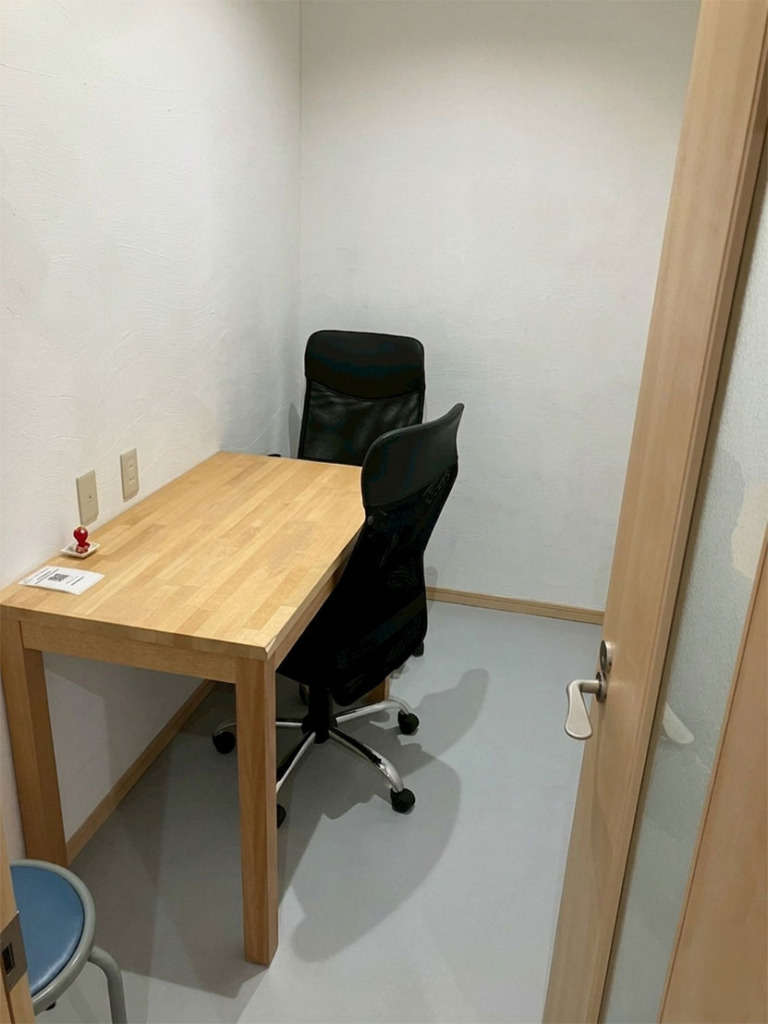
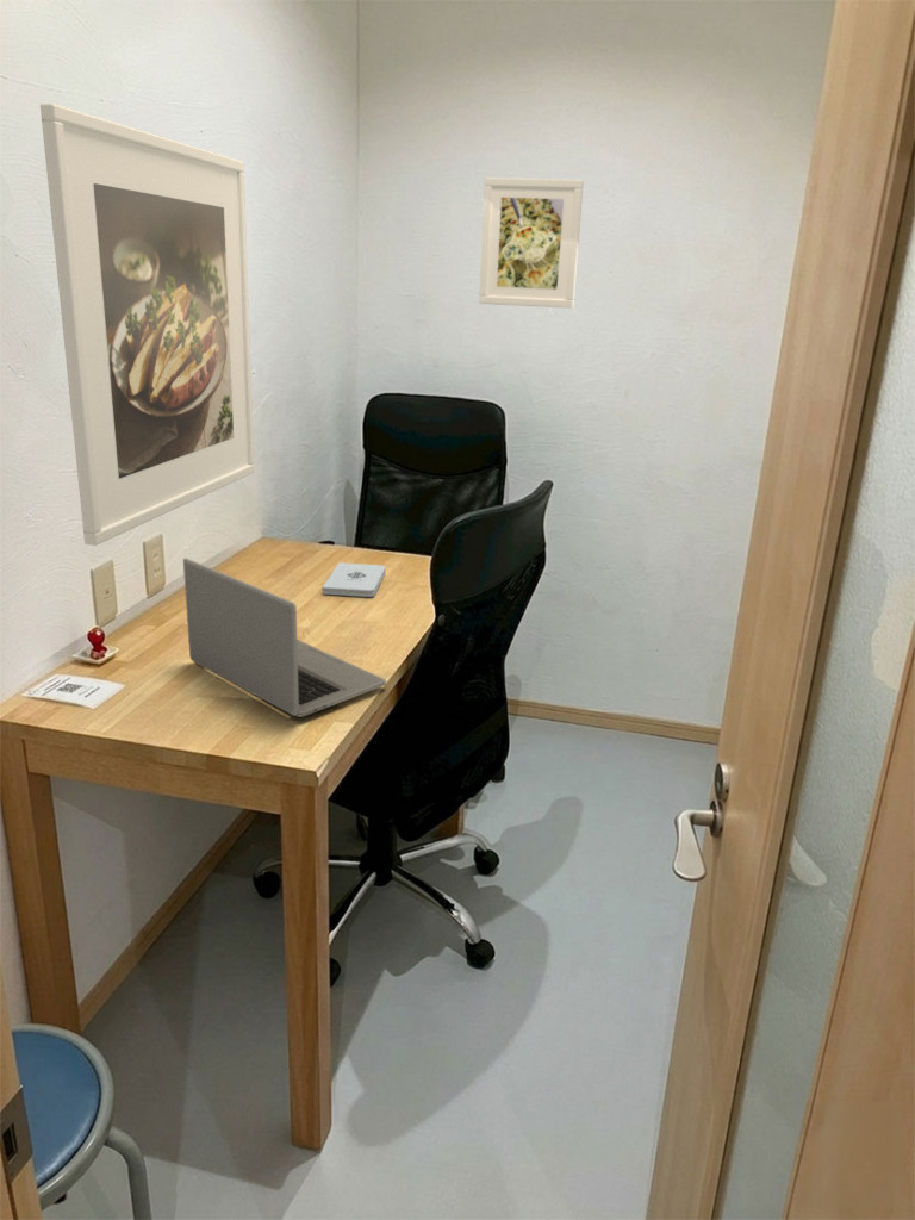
+ laptop [182,558,387,718]
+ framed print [478,176,585,310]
+ notepad [322,561,387,598]
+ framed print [39,102,256,547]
